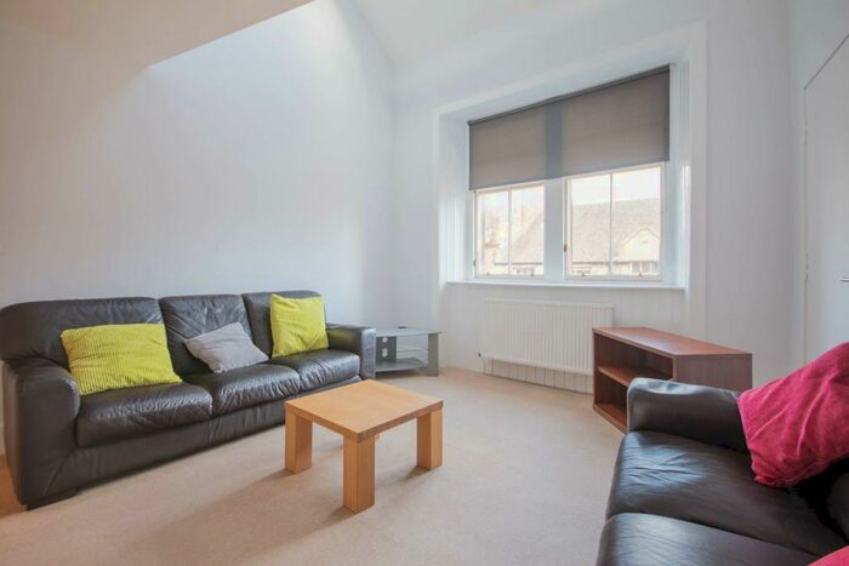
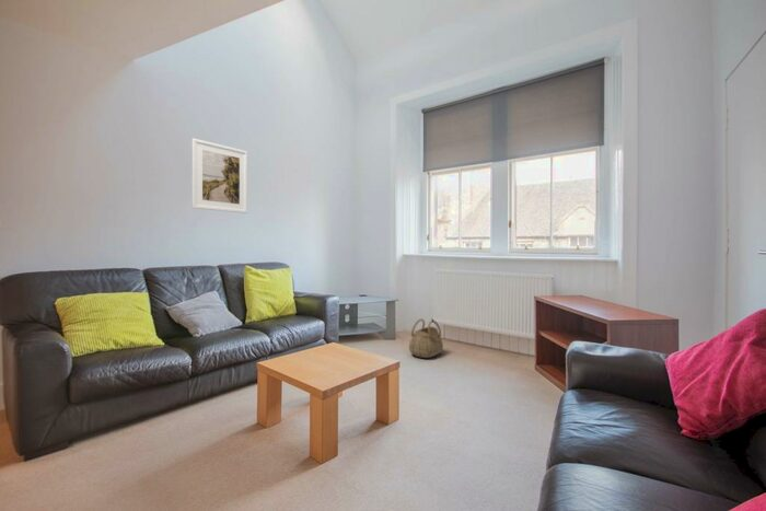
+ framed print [192,138,248,214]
+ basket [408,317,444,359]
